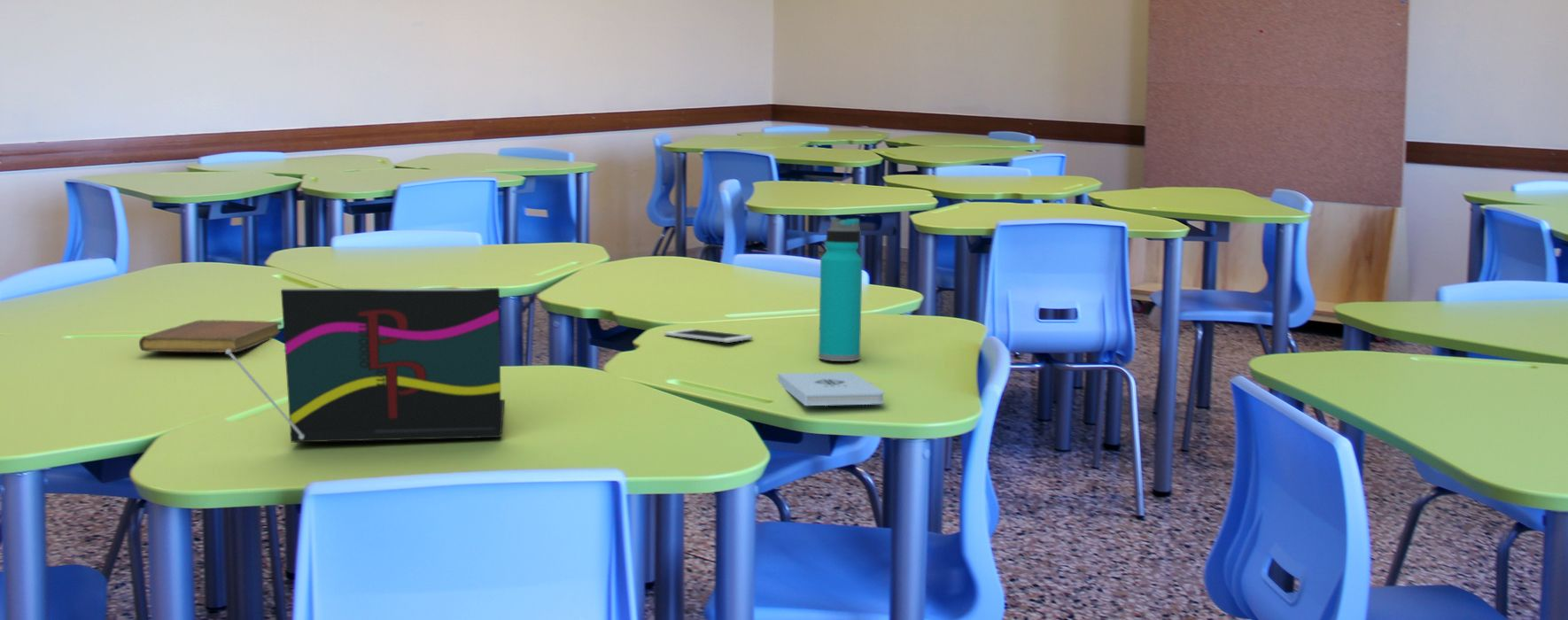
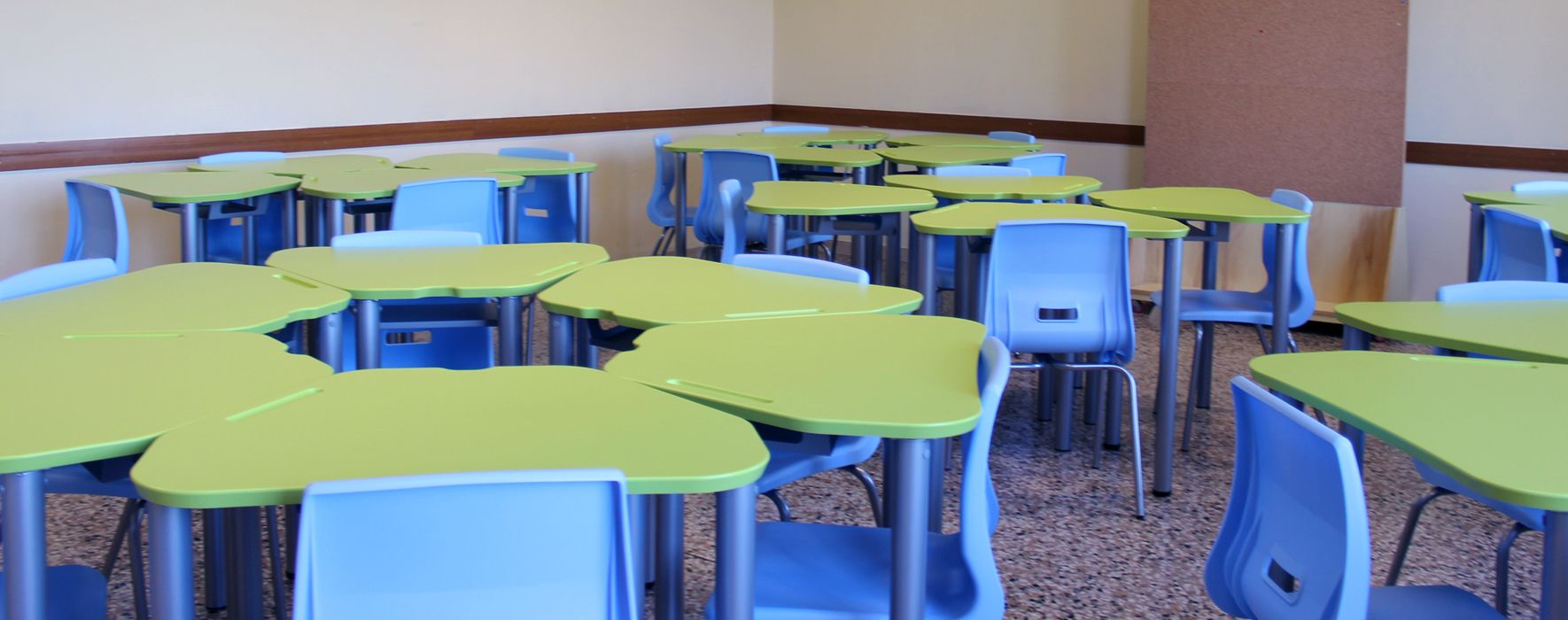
- laptop [225,287,506,444]
- notepad [777,371,885,407]
- notebook [138,319,283,353]
- cell phone [664,328,754,344]
- water bottle [818,218,863,362]
